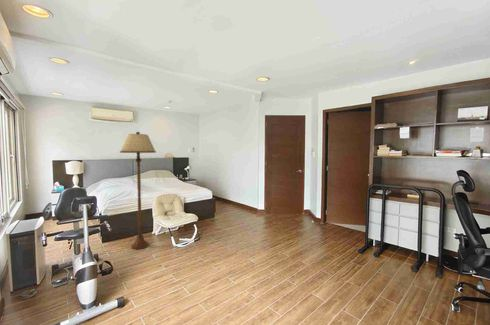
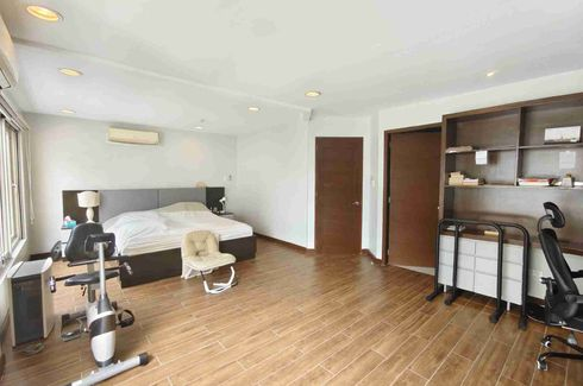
- floor lamp [119,131,157,250]
